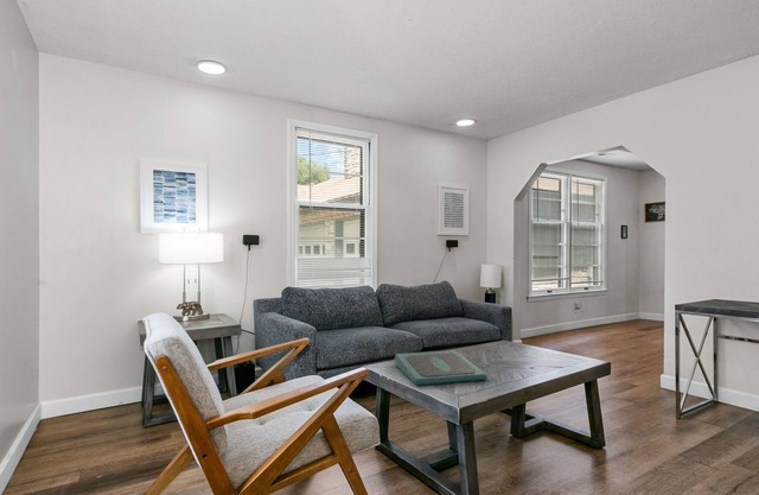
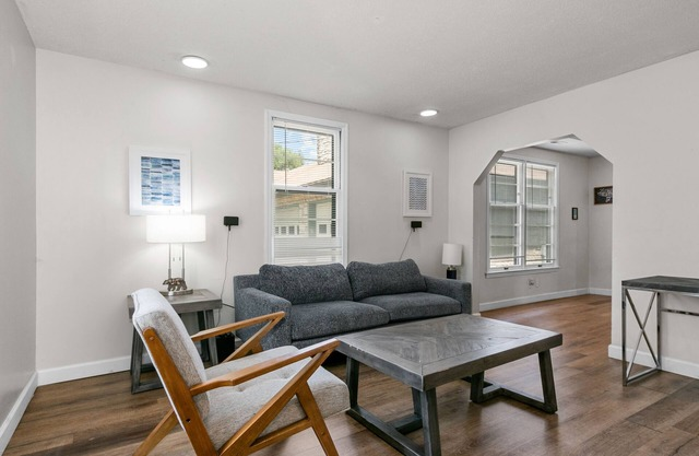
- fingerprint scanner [394,349,489,386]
